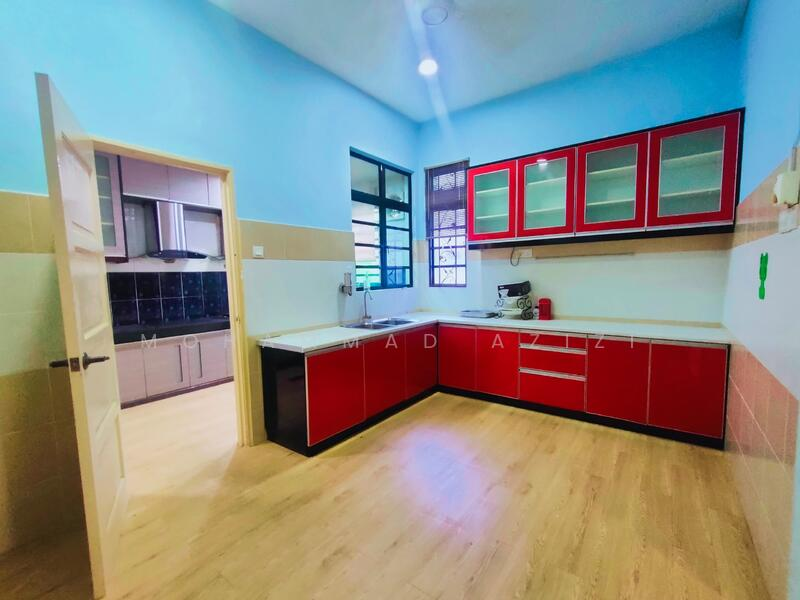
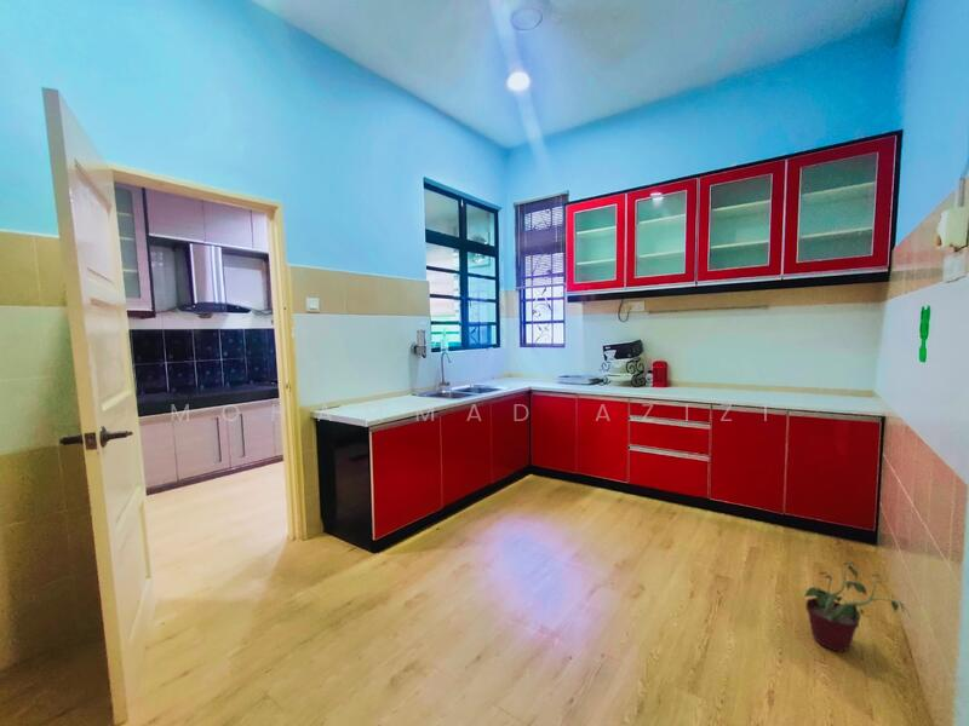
+ potted plant [803,561,911,653]
